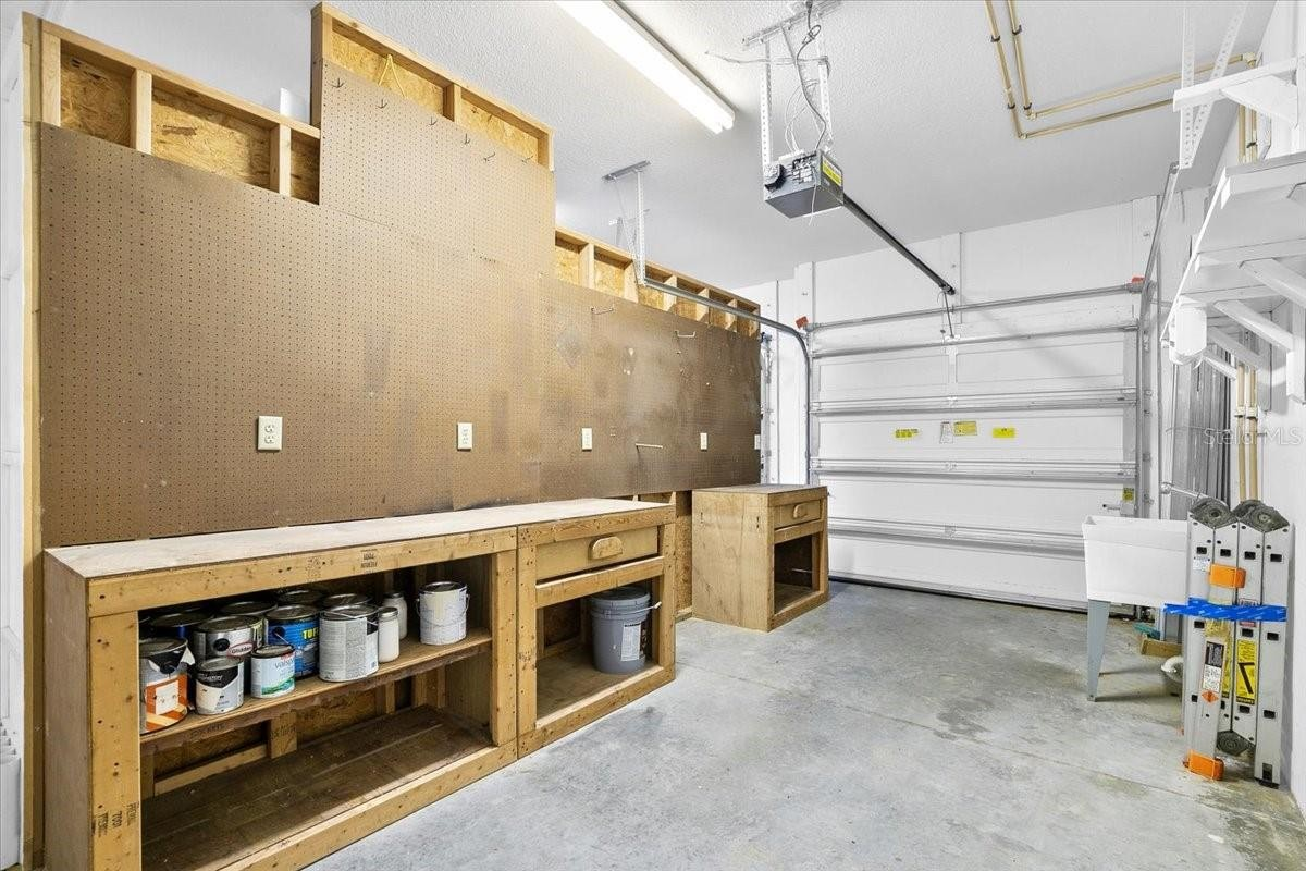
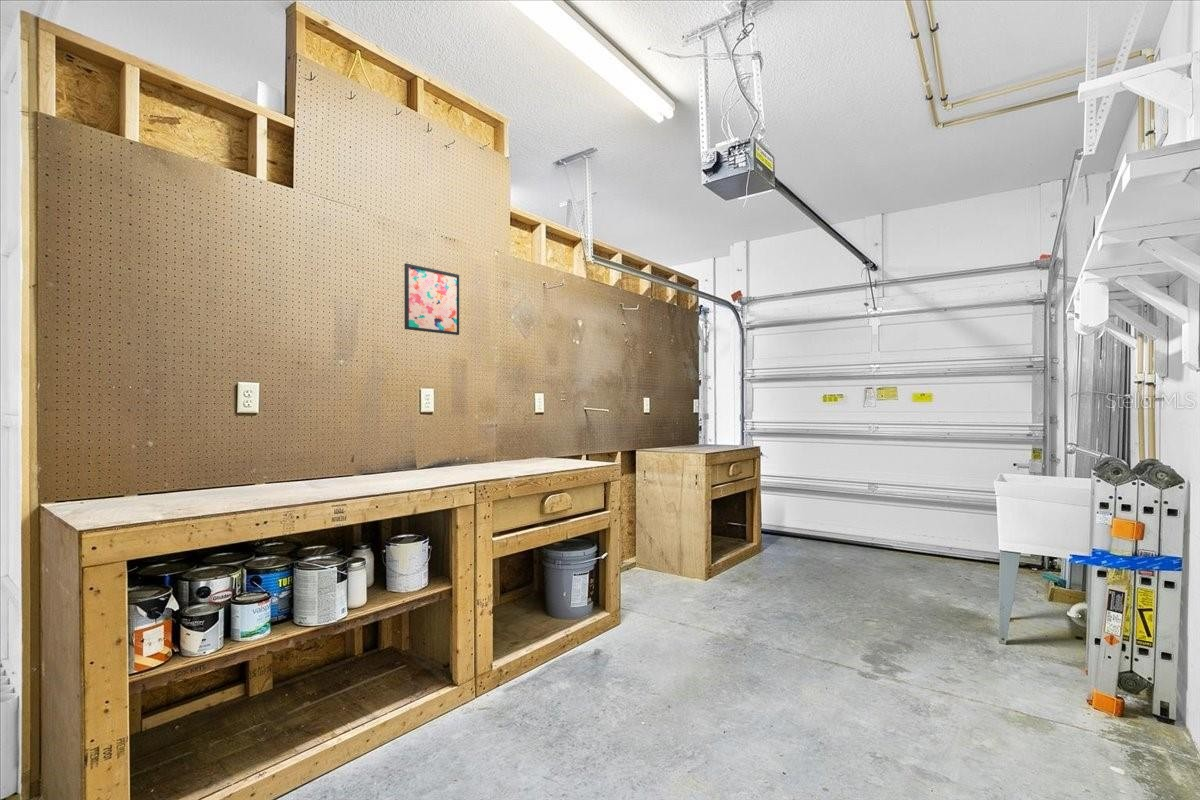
+ wall art [403,262,460,336]
